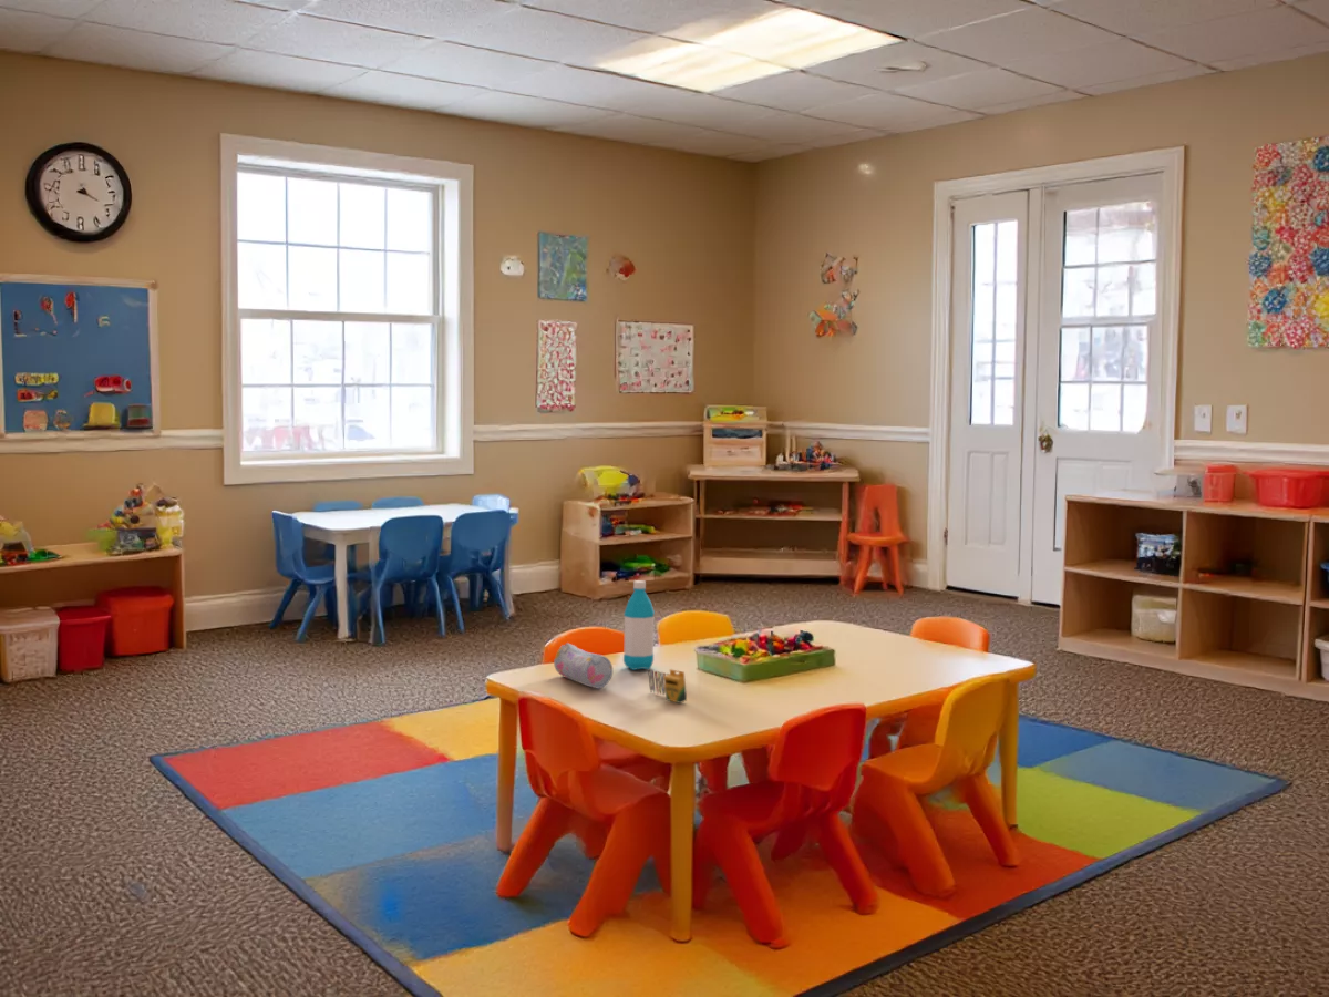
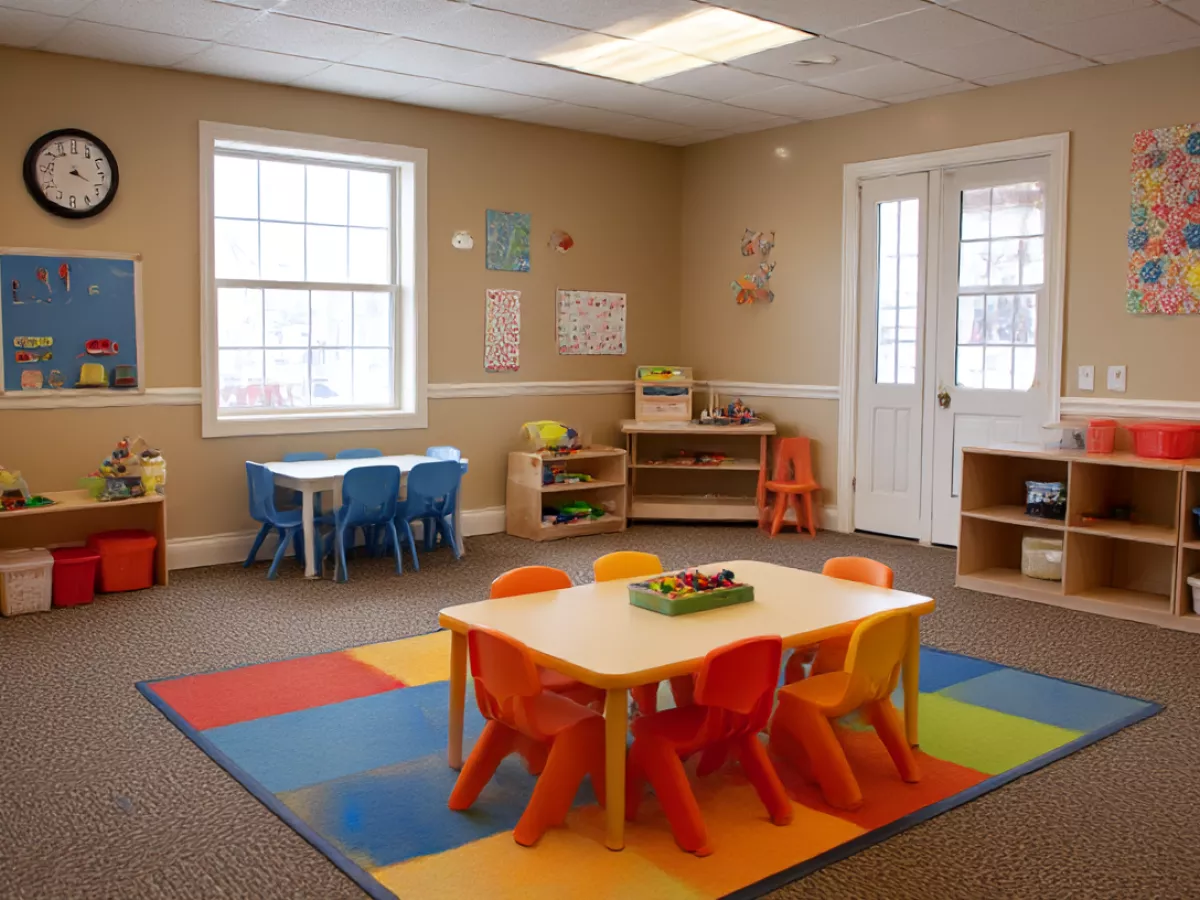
- crayon [647,668,688,705]
- water bottle [622,579,656,671]
- pencil case [553,641,614,690]
